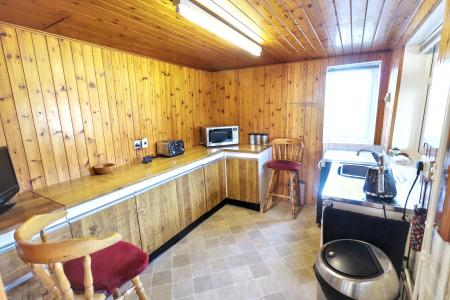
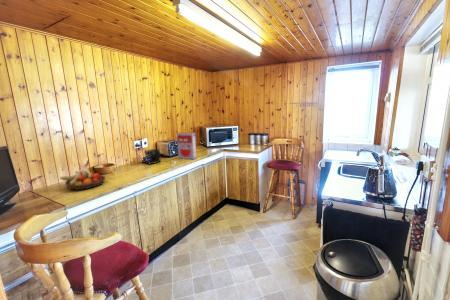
+ cereal box [176,132,197,160]
+ coffee maker [143,148,173,166]
+ fruit bowl [59,169,106,191]
